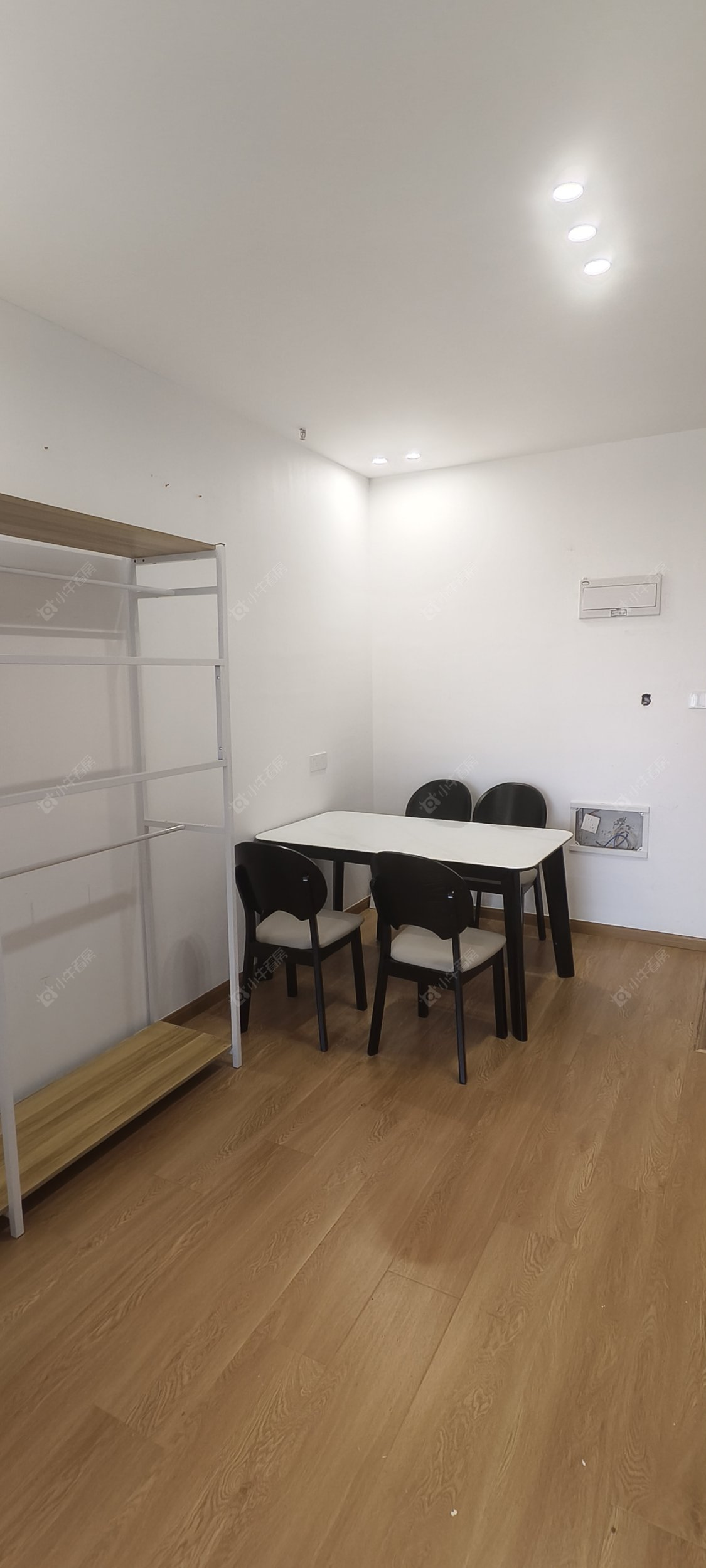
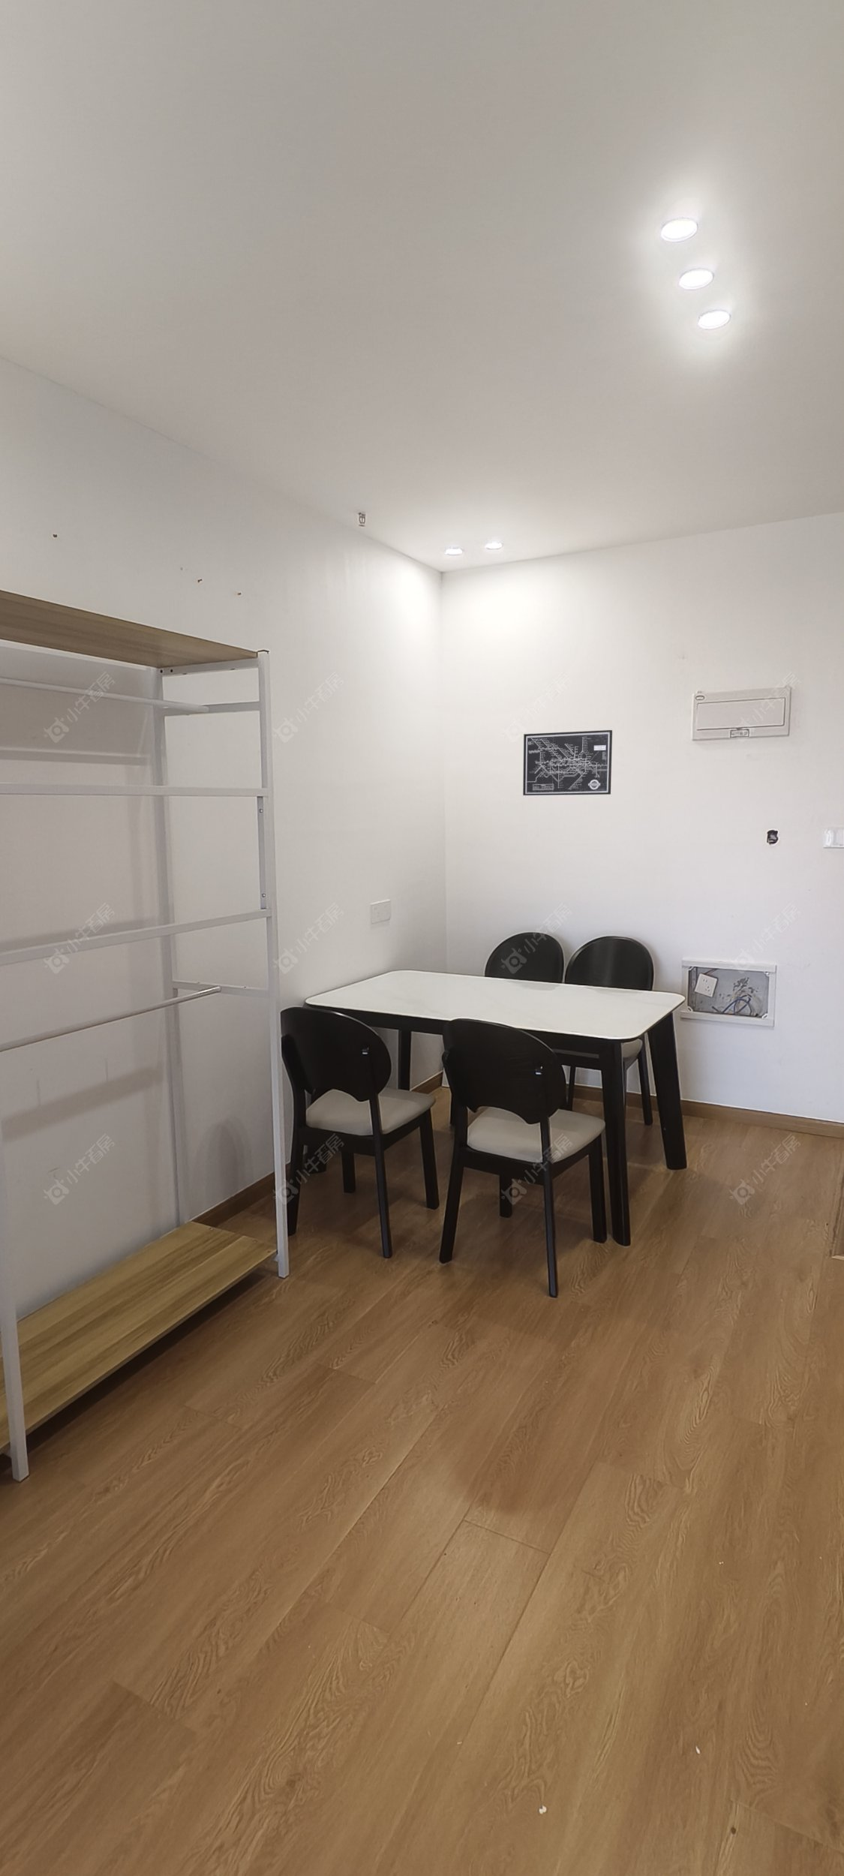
+ wall art [522,730,613,796]
